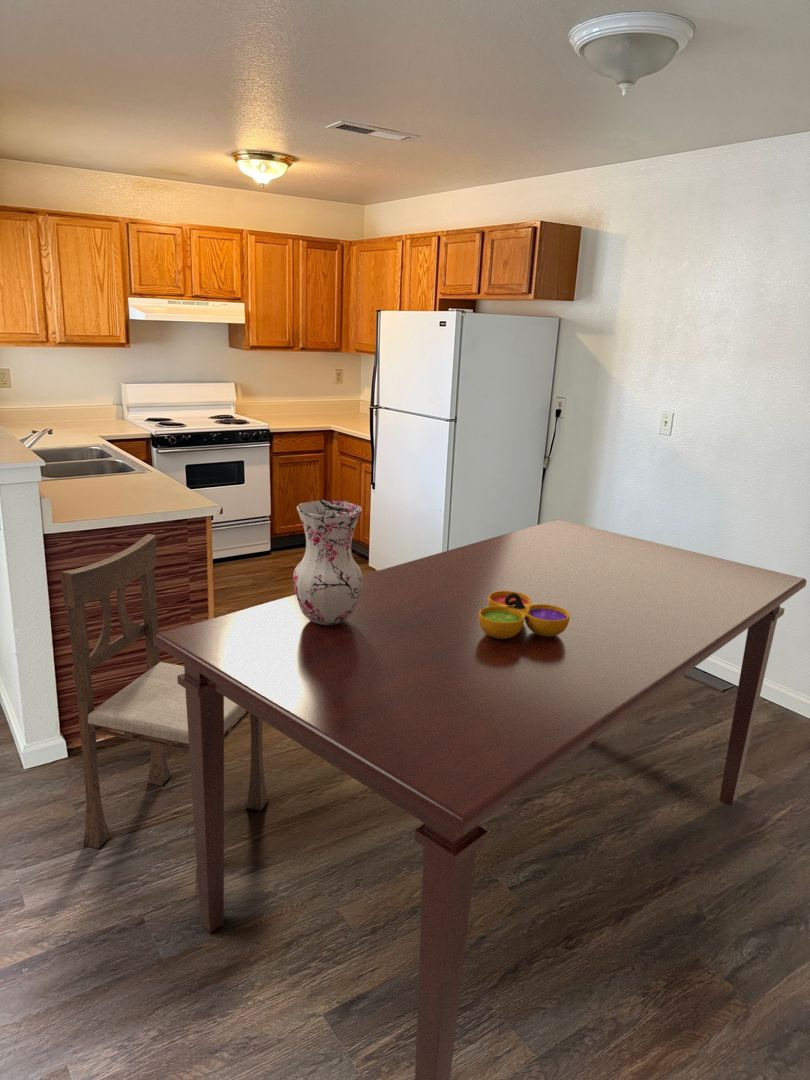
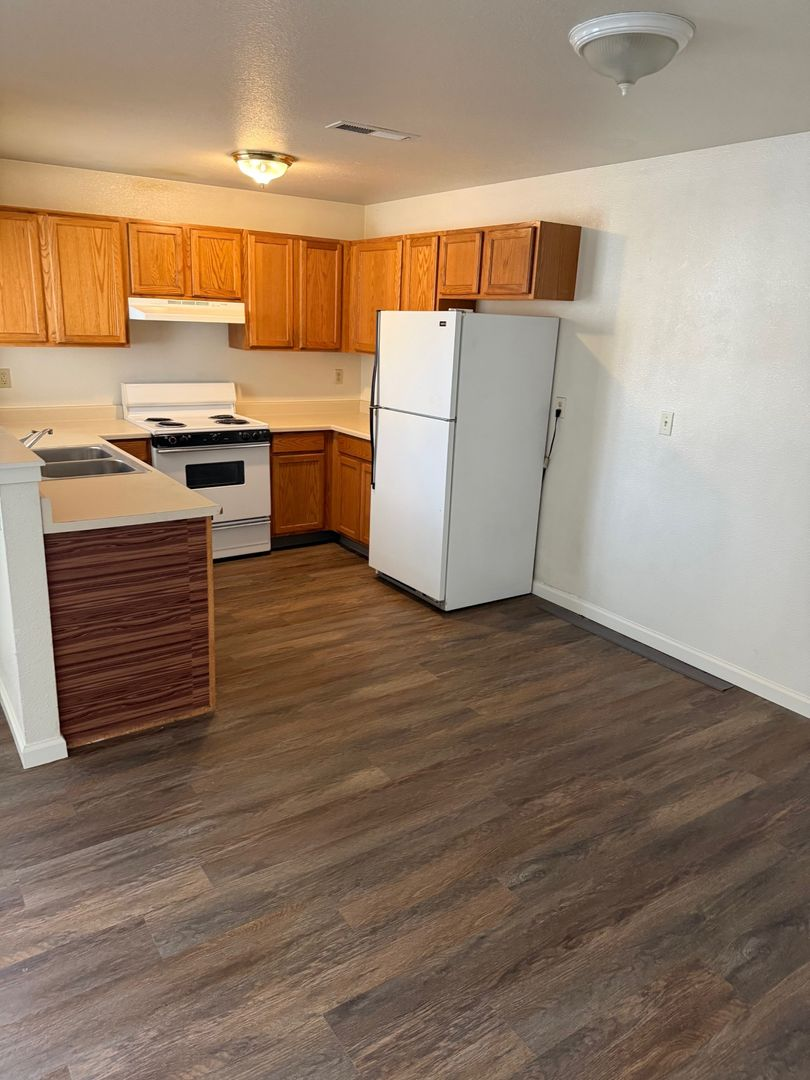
- decorative bowl [479,591,570,639]
- dining chair [59,533,269,872]
- dining table [153,518,807,1080]
- vase [292,499,363,625]
